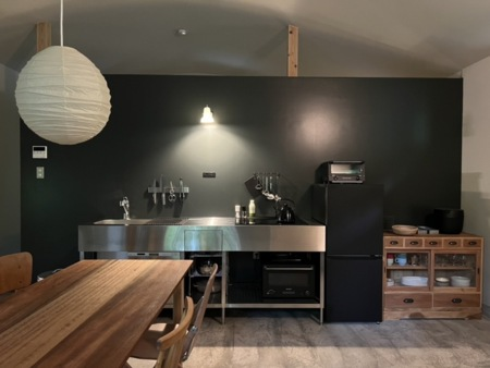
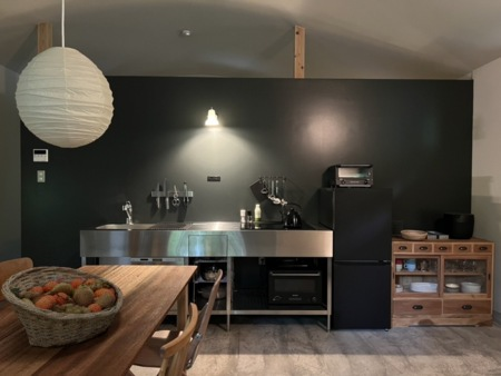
+ fruit basket [0,266,125,349]
